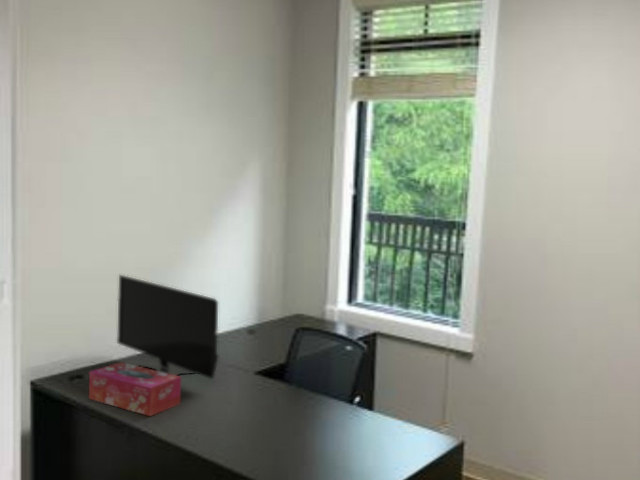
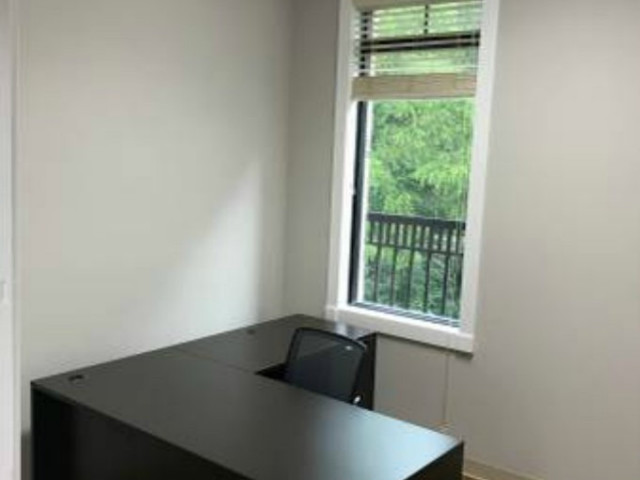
- tissue box [88,361,182,417]
- monitor [116,274,219,380]
